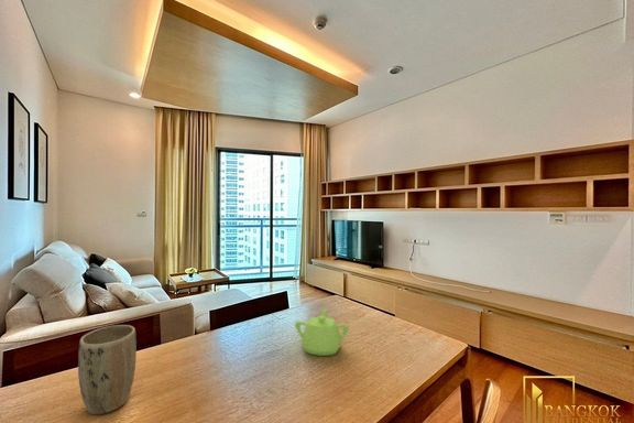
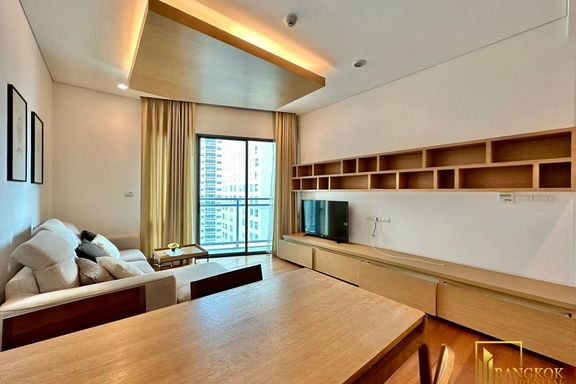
- plant pot [77,324,138,415]
- teapot [294,307,350,357]
